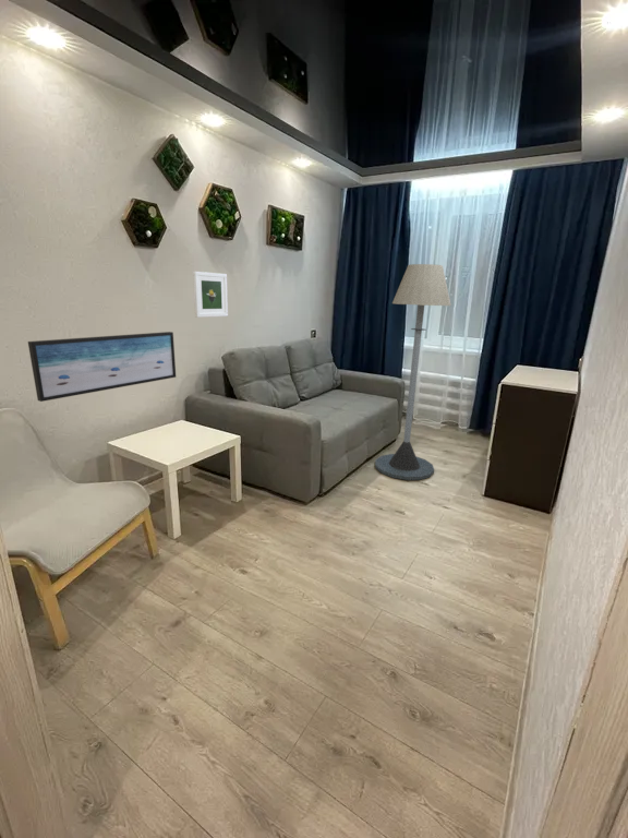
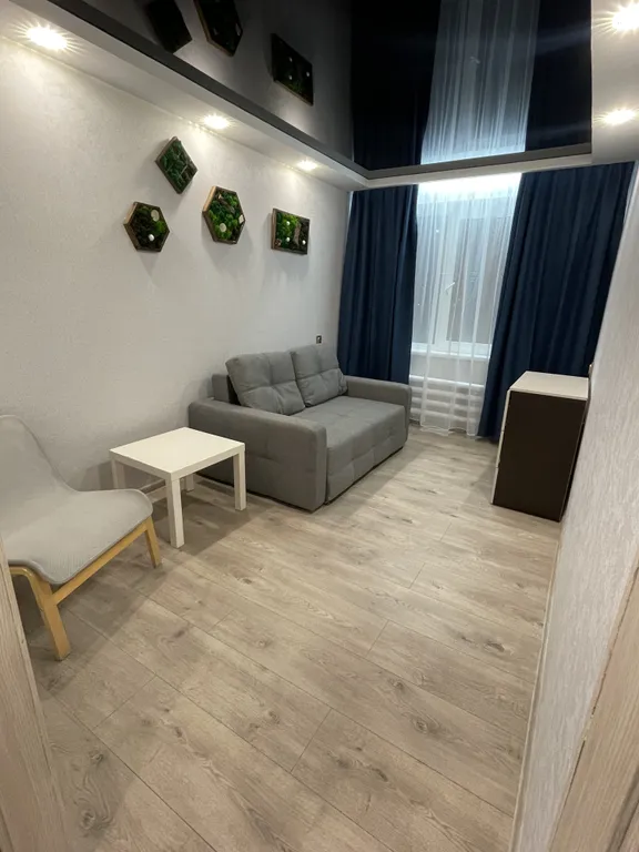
- floor lamp [374,263,452,481]
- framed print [192,271,229,319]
- wall art [27,331,177,403]
